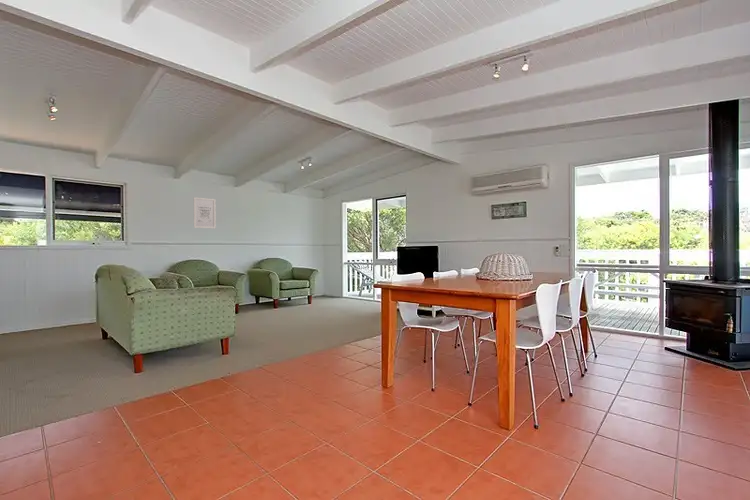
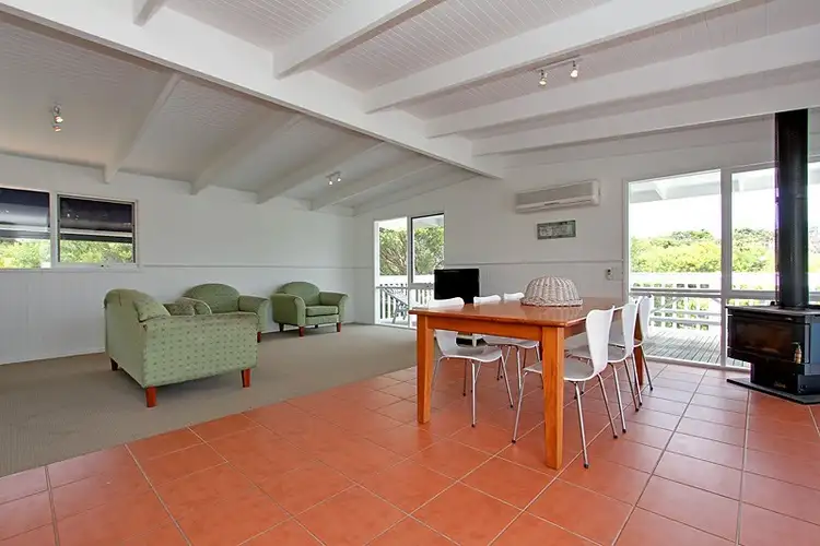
- wall art [193,196,217,229]
